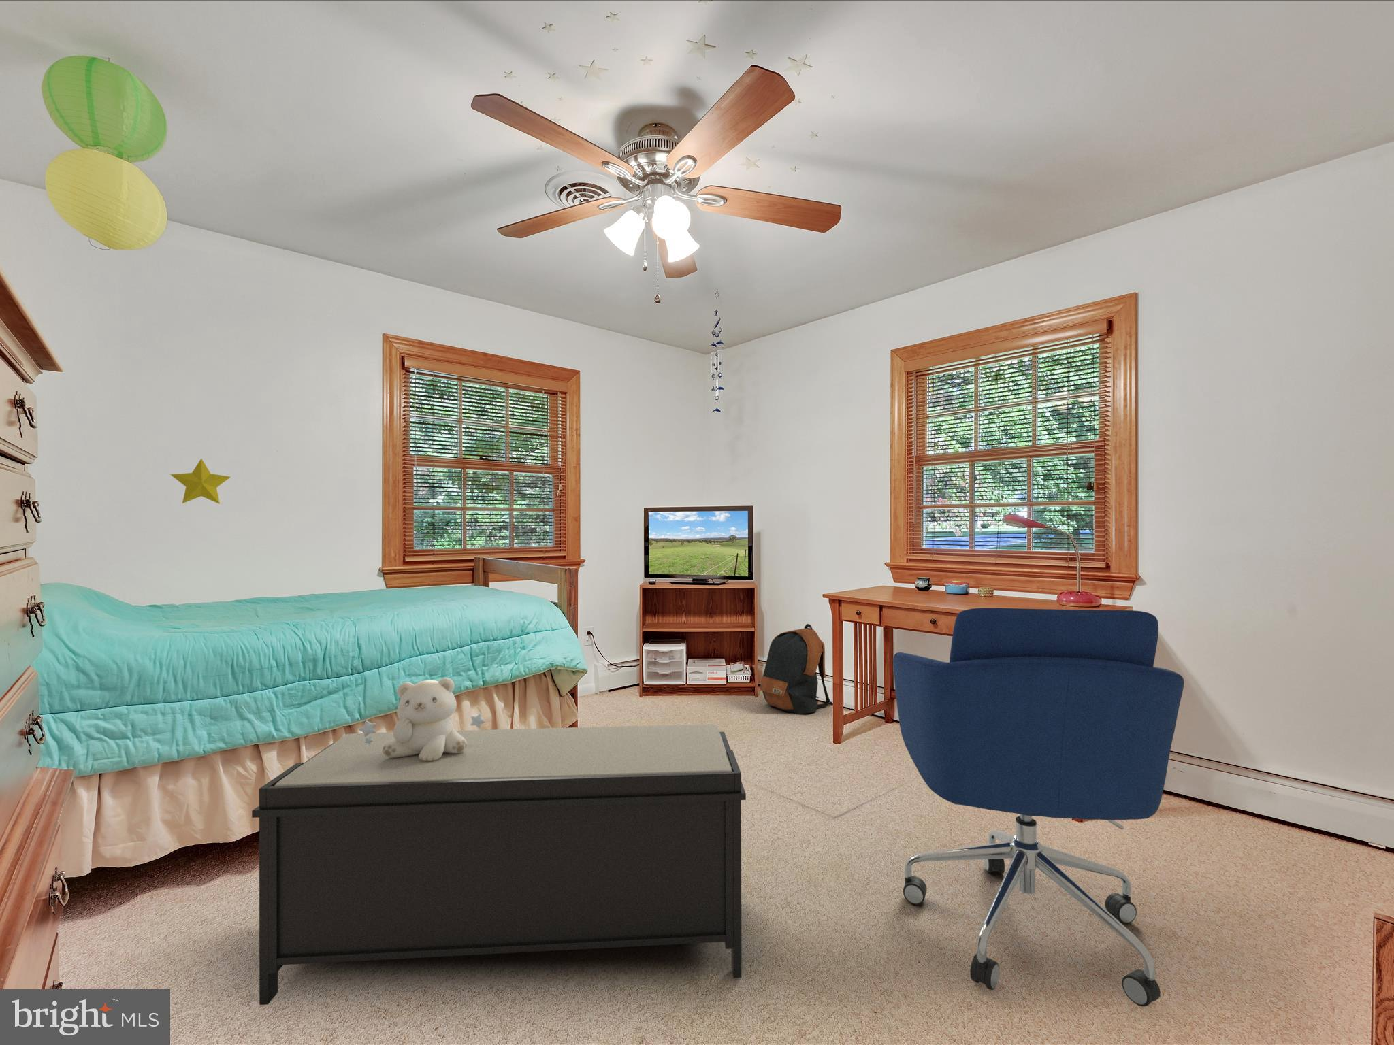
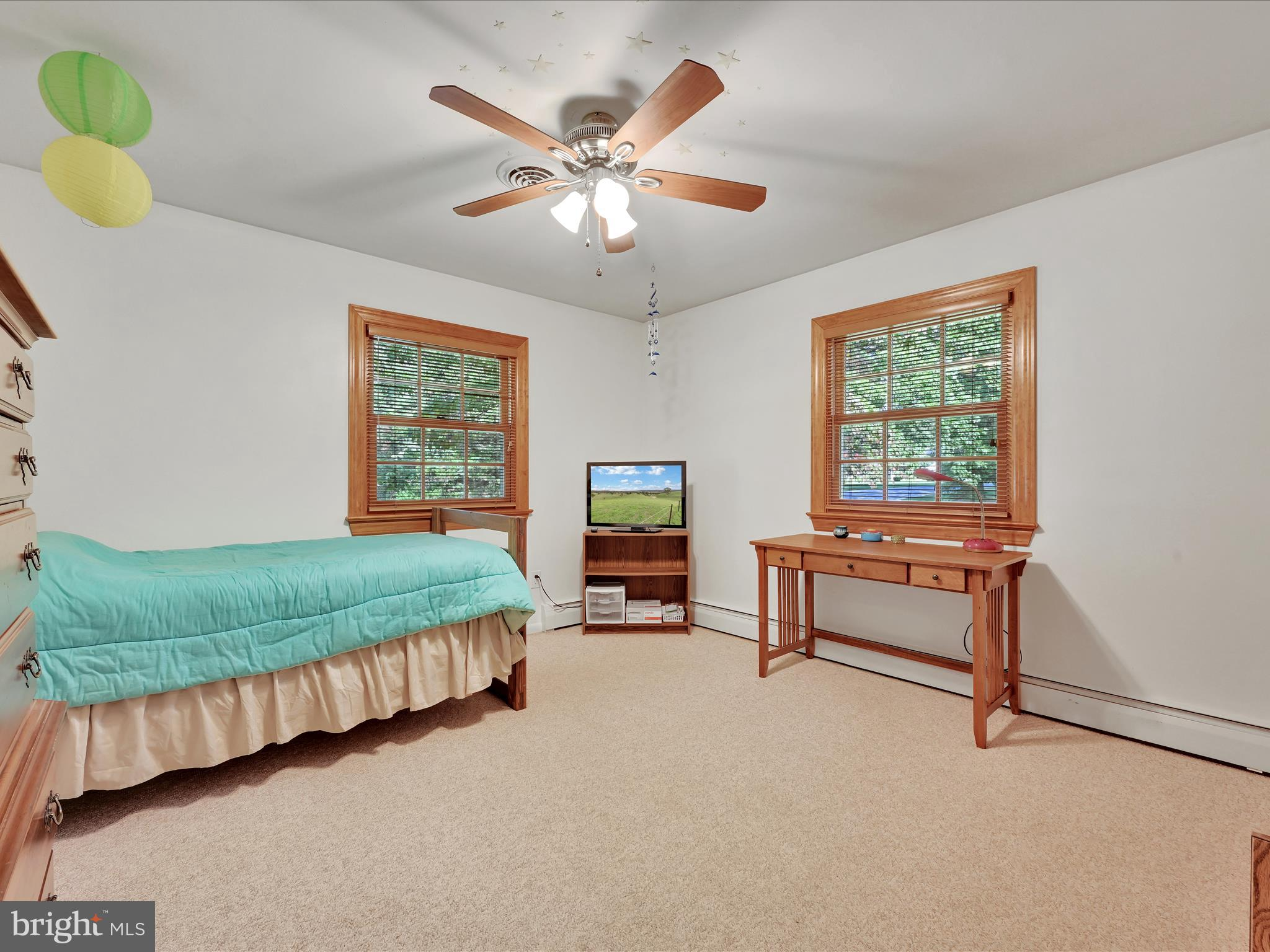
- bench [251,723,746,1005]
- decorative star [169,458,232,505]
- backpack [760,623,832,715]
- chair [892,607,1185,1007]
- teddy bear [359,677,486,762]
